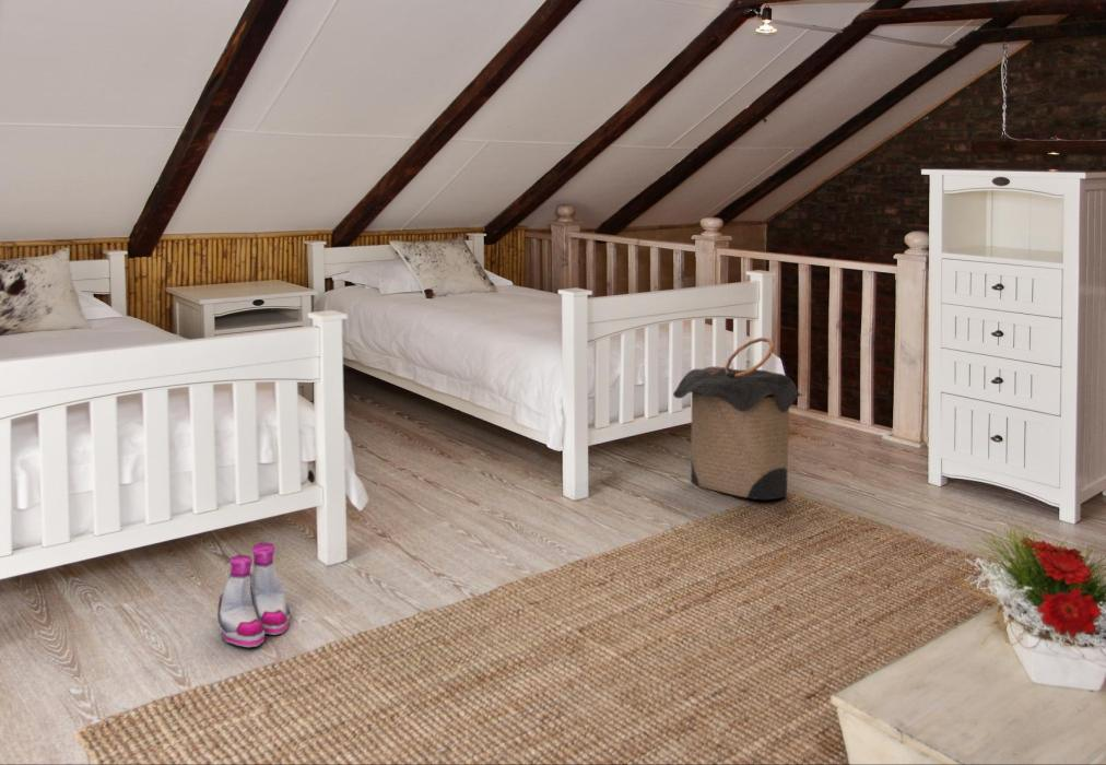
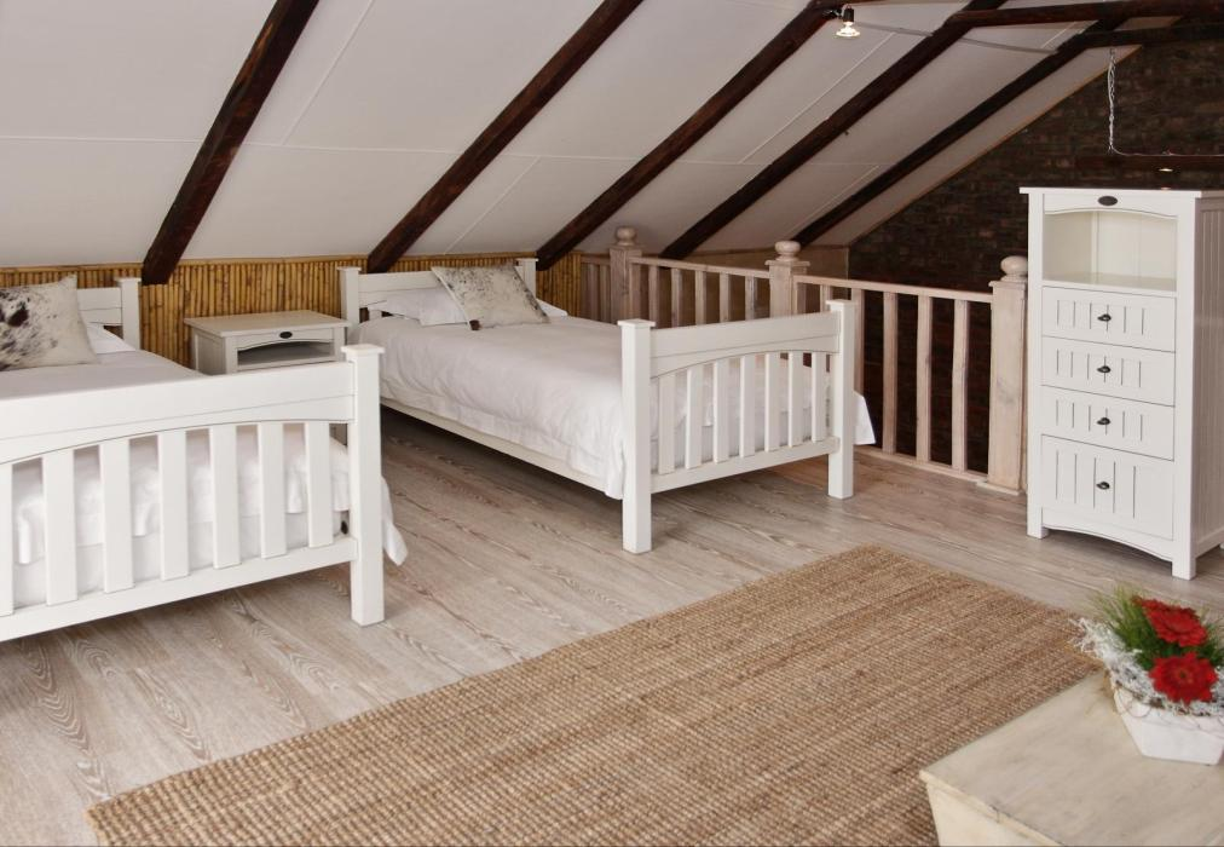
- boots [216,541,292,648]
- laundry hamper [672,337,804,501]
